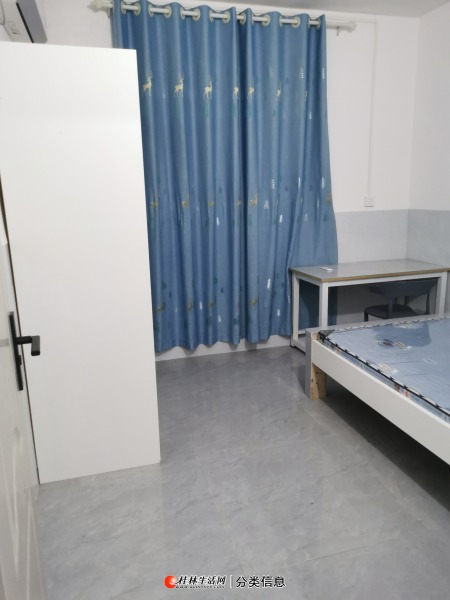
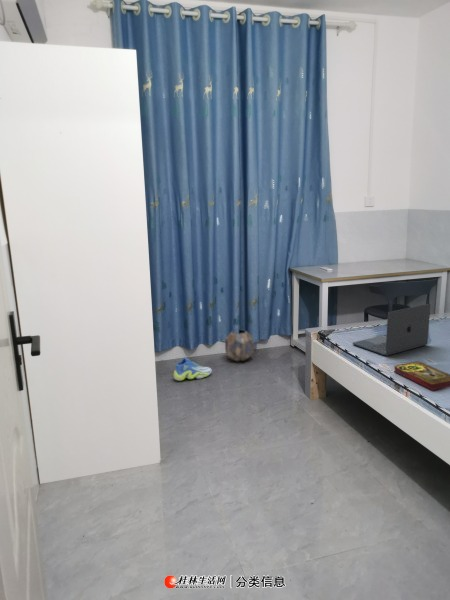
+ sneaker [173,357,213,382]
+ book [393,360,450,391]
+ laptop [352,303,431,356]
+ planter [224,329,255,362]
